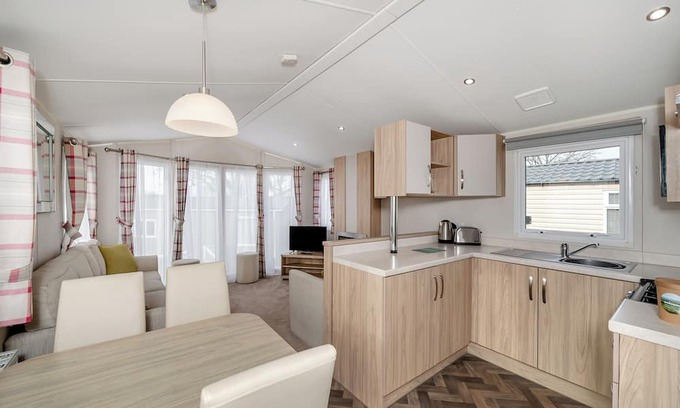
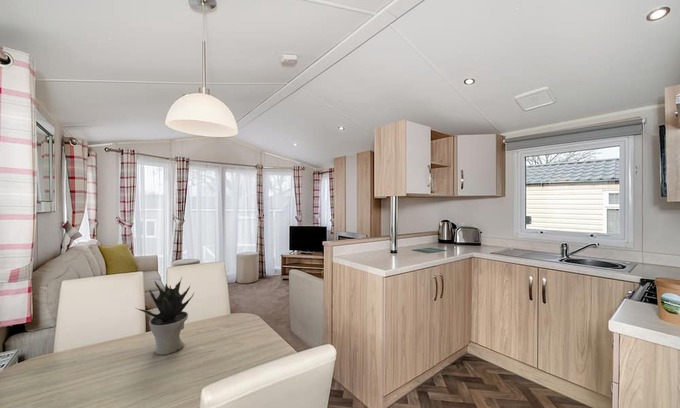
+ potted plant [135,277,195,356]
